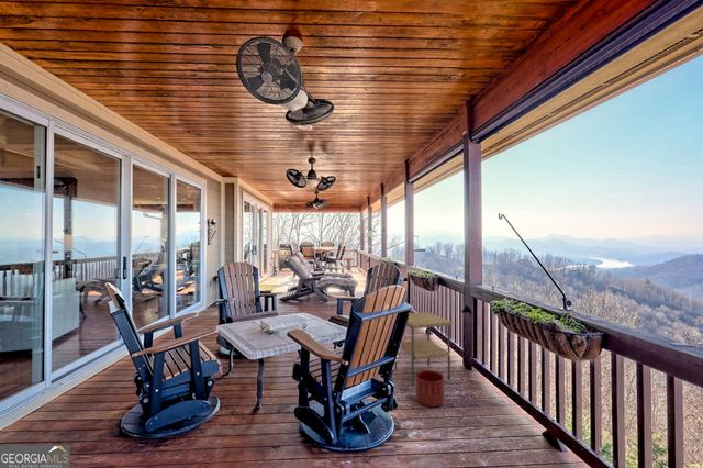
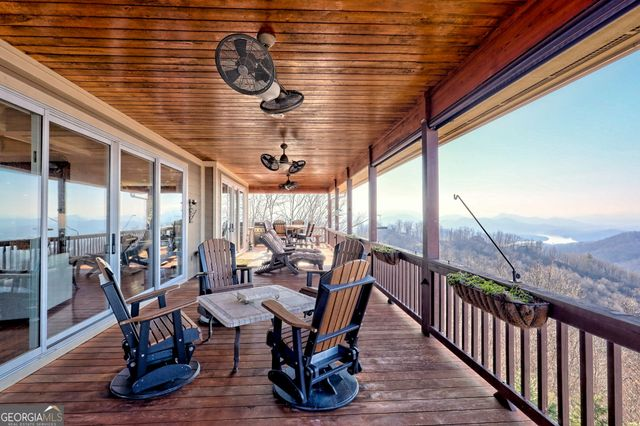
- planter [414,369,446,408]
- side table [394,311,453,387]
